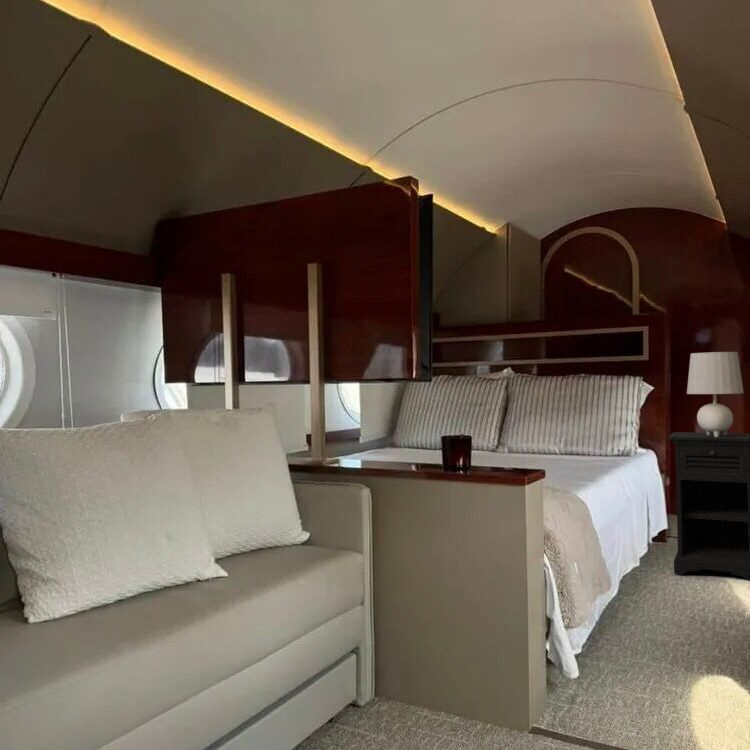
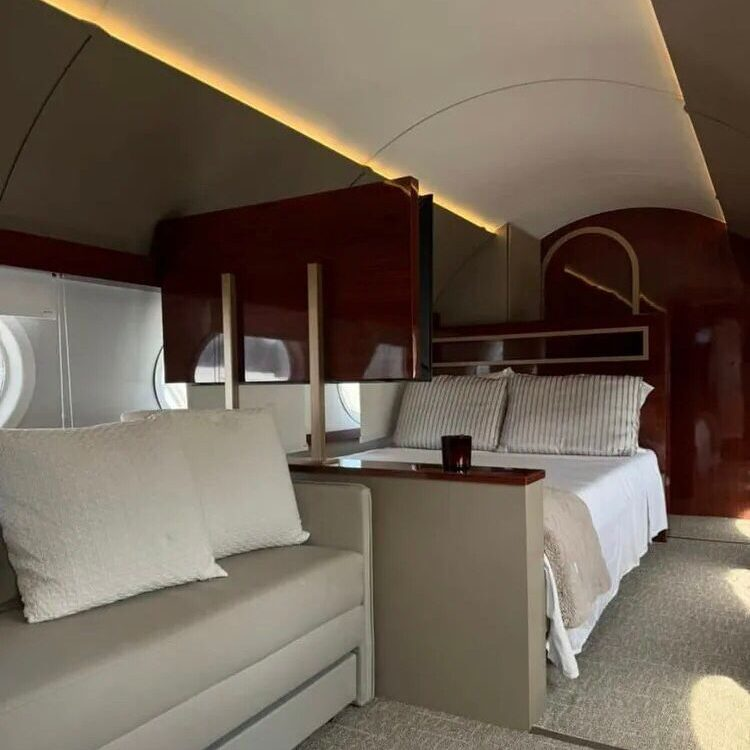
- nightstand [667,431,750,582]
- table lamp [686,351,745,437]
